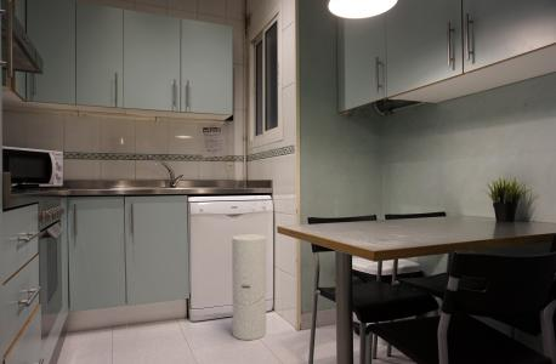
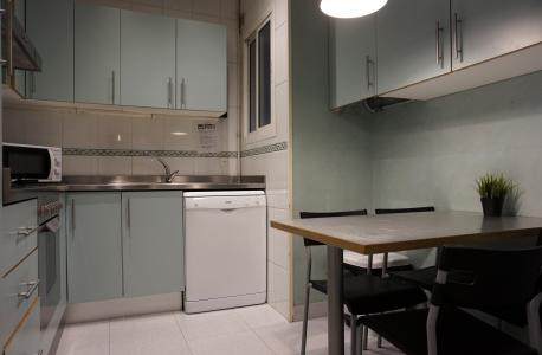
- cast [231,234,267,341]
